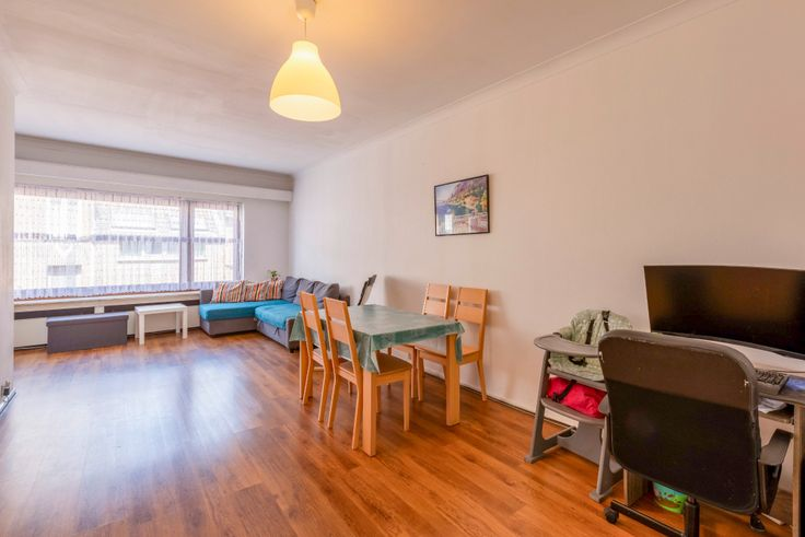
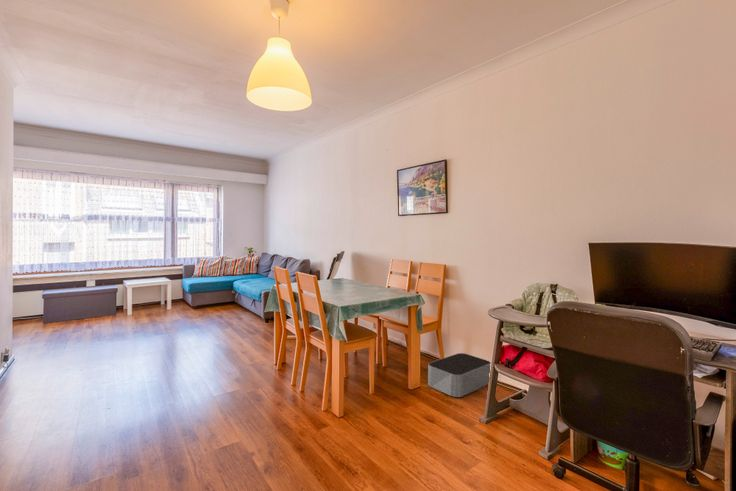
+ storage bin [427,352,492,398]
